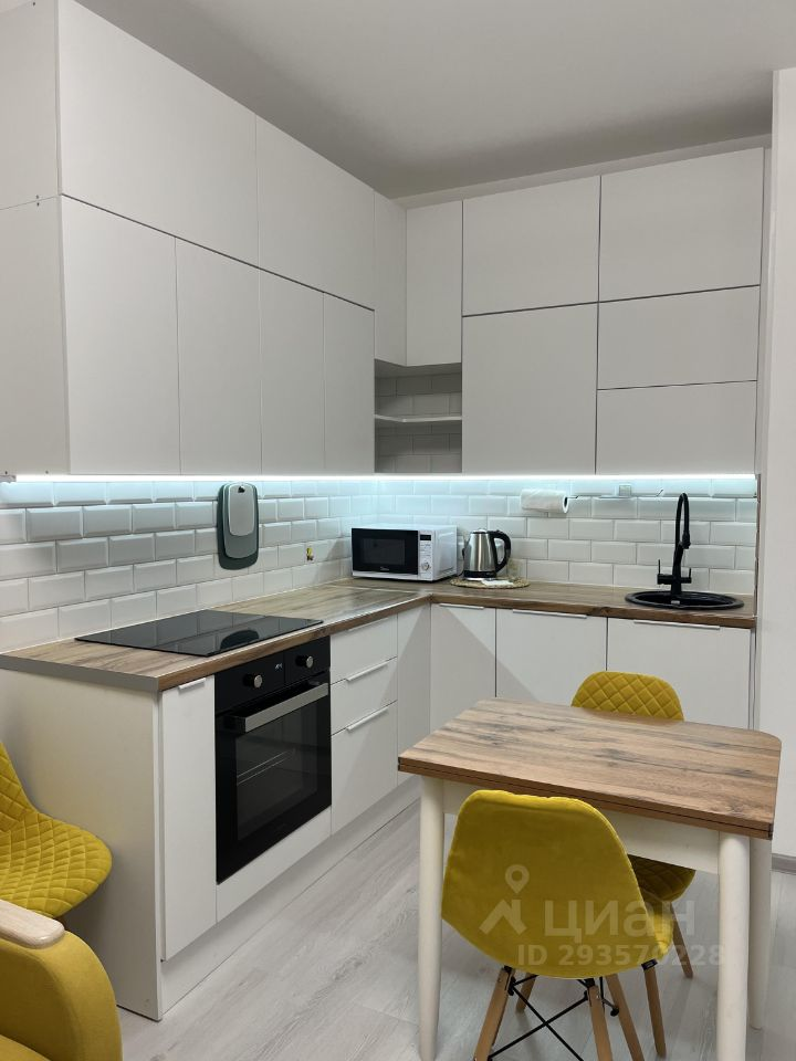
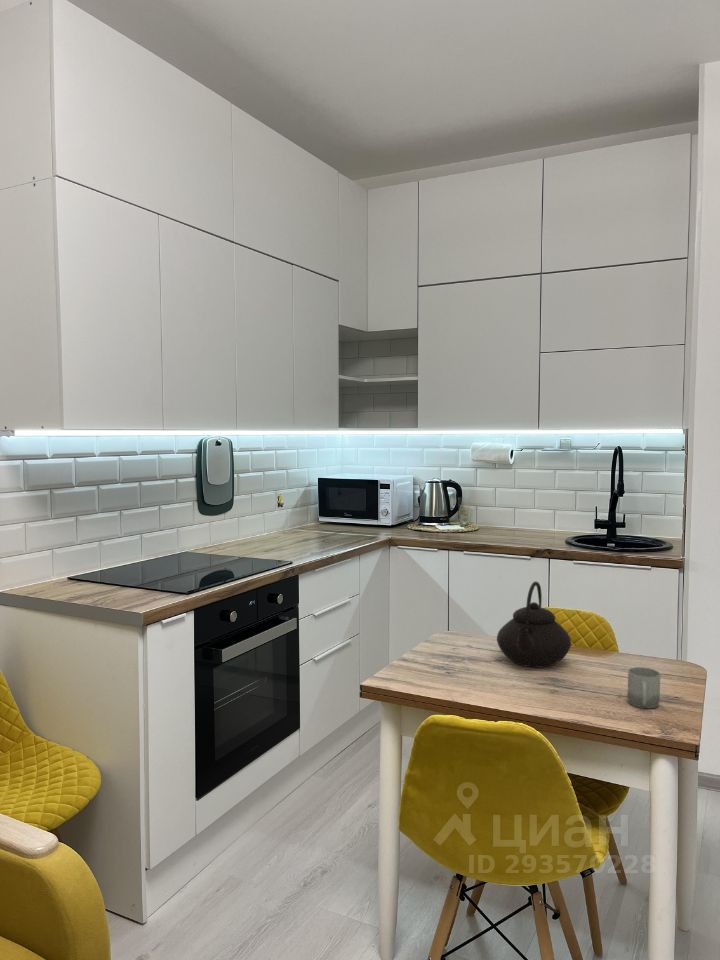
+ cup [626,666,661,709]
+ teapot [496,580,572,668]
